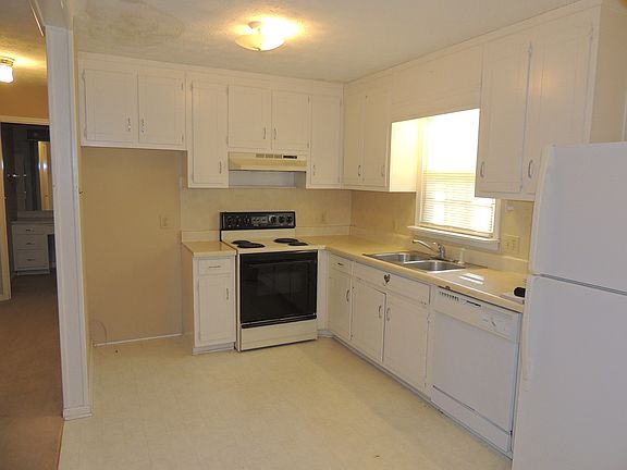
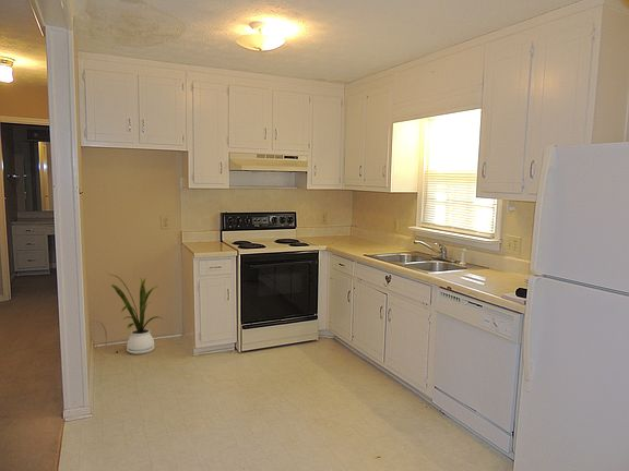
+ house plant [106,273,164,355]
